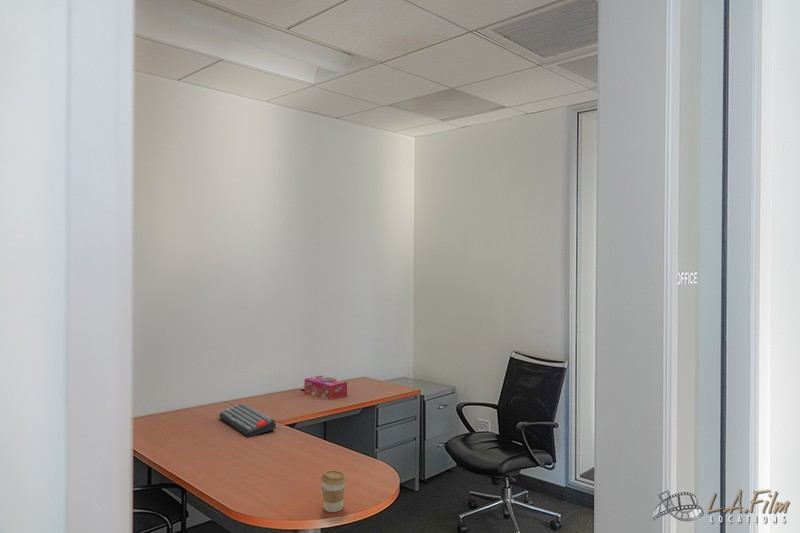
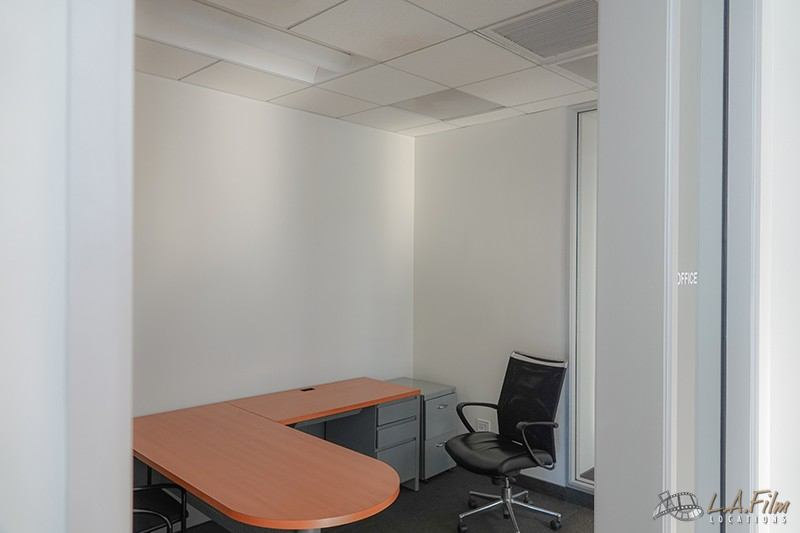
- tissue box [303,375,348,401]
- keyboard [218,402,277,438]
- coffee cup [320,470,347,513]
